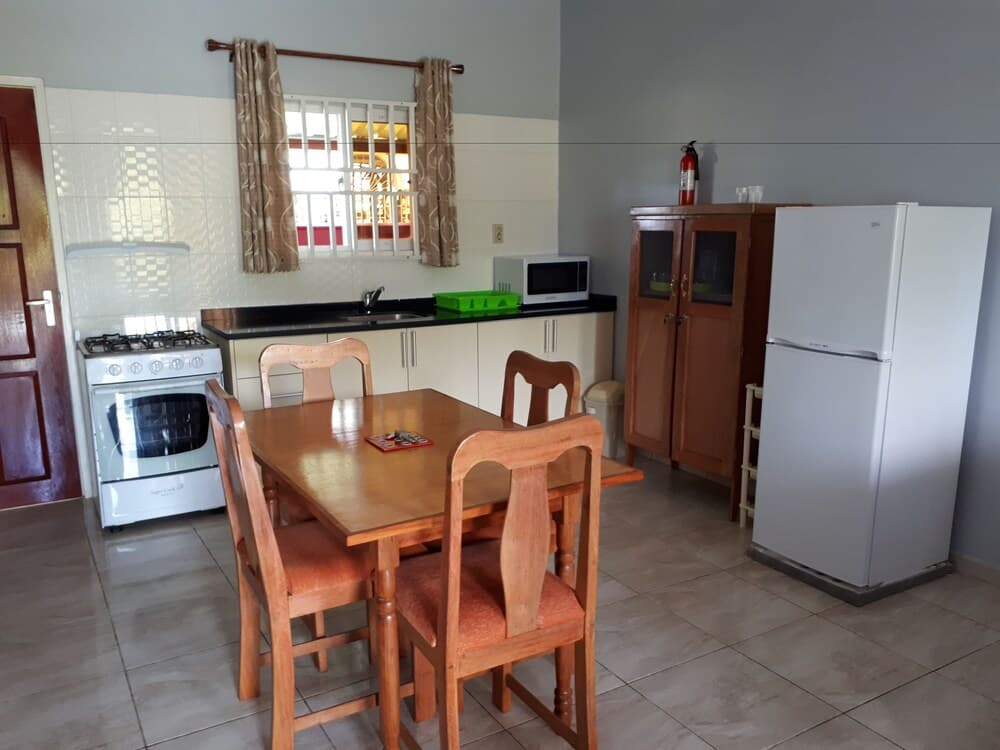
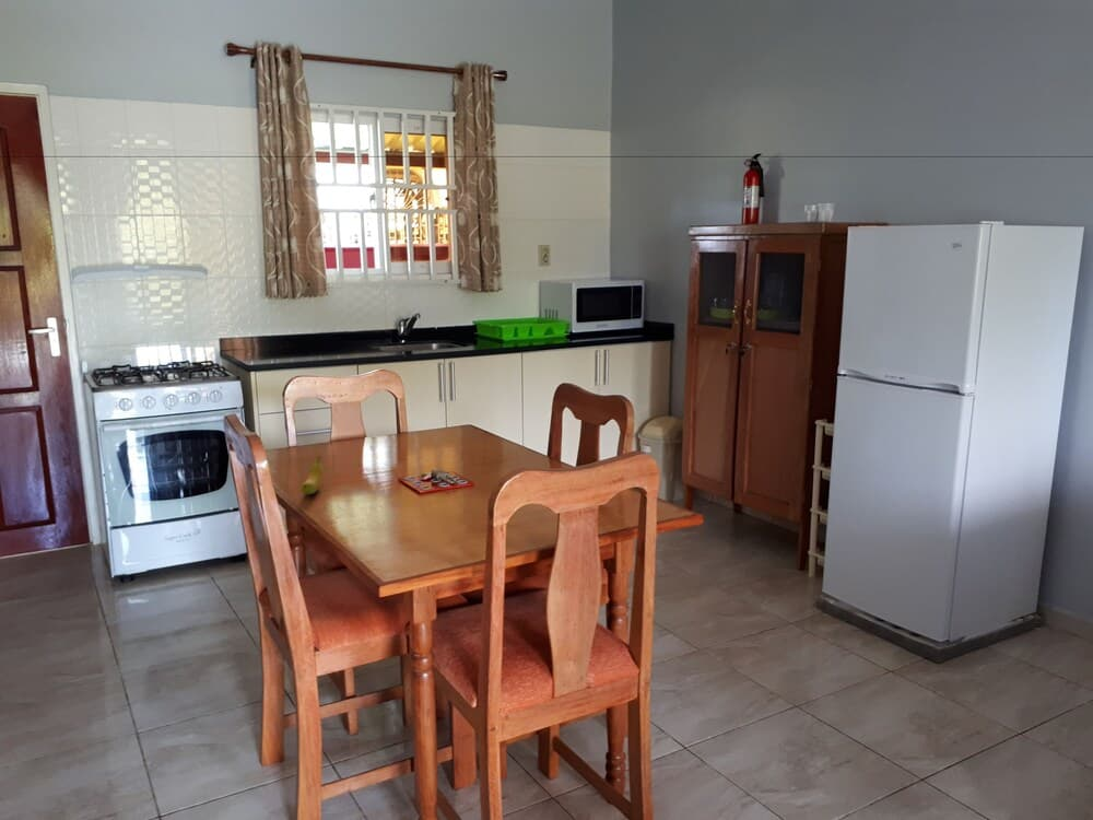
+ banana [299,456,324,495]
